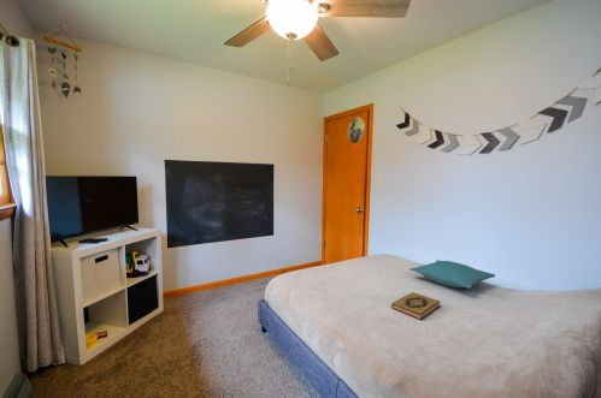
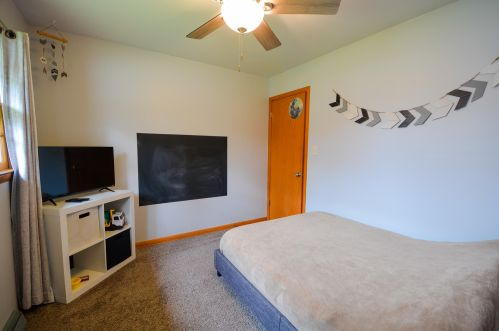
- pillow [408,259,496,290]
- hardback book [390,291,441,321]
